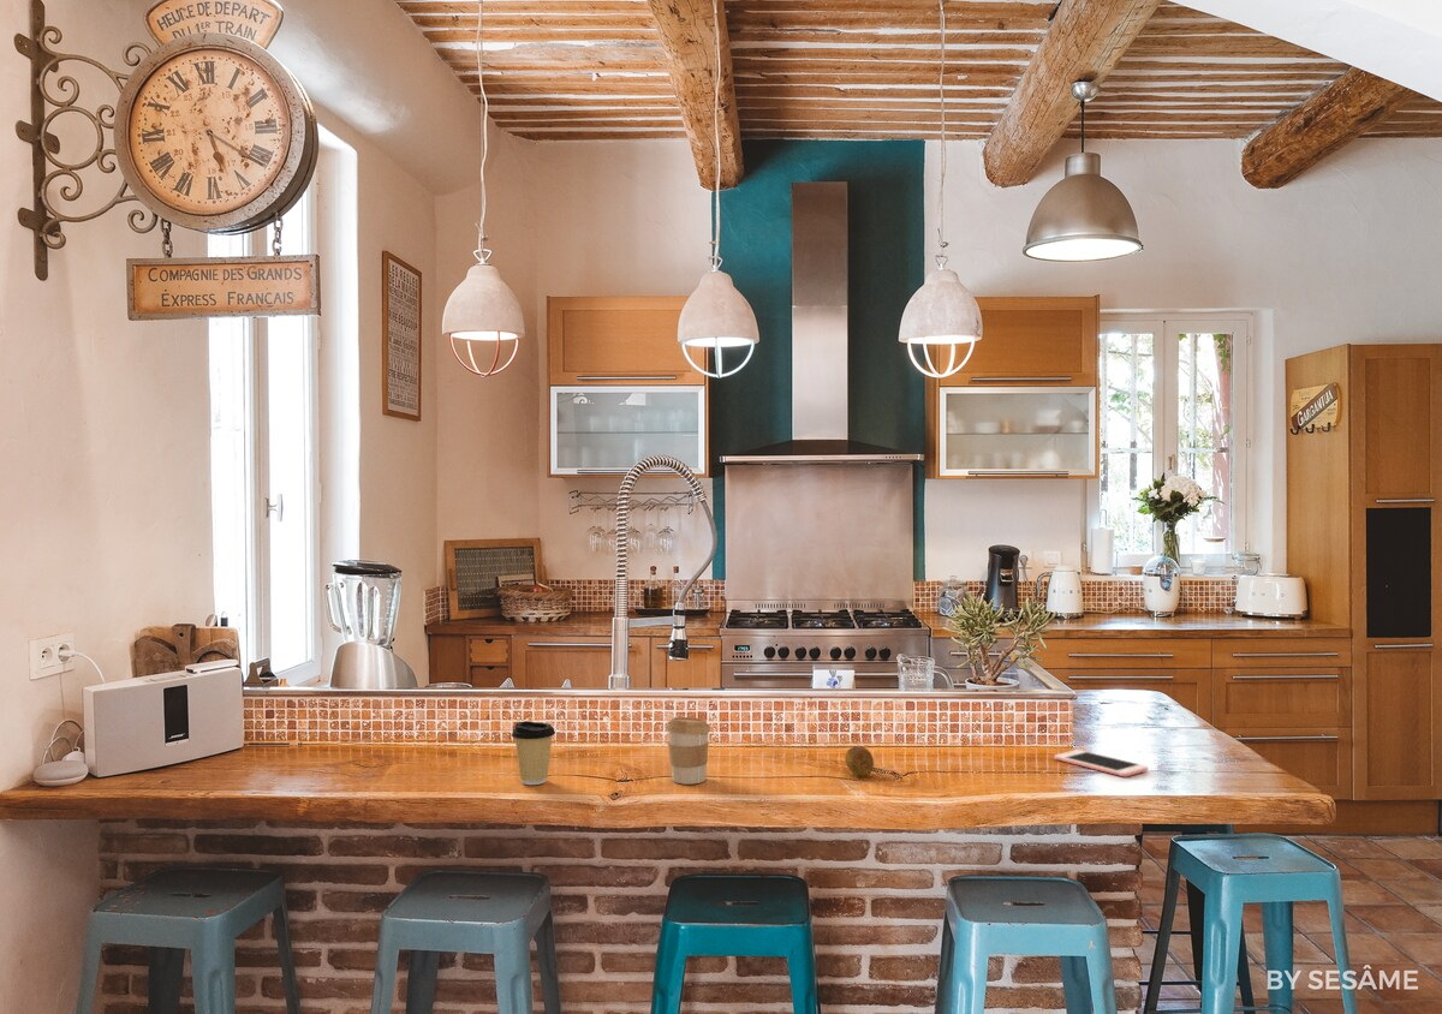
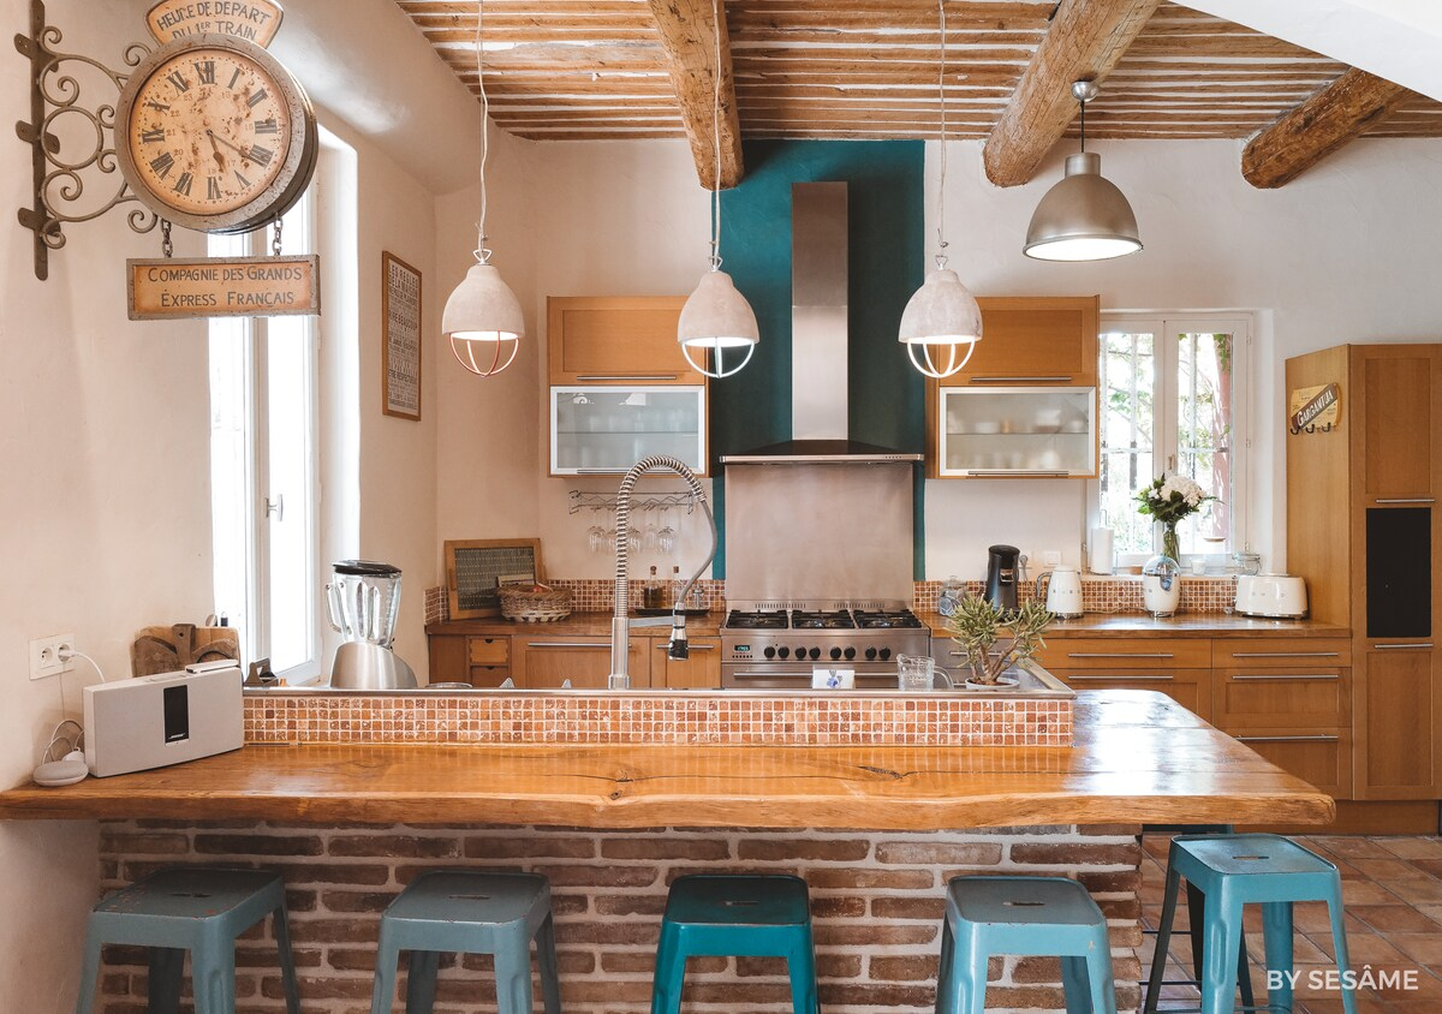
- cell phone [1053,748,1149,777]
- fruit [844,745,875,777]
- coffee cup [666,716,711,786]
- coffee cup [511,720,556,786]
